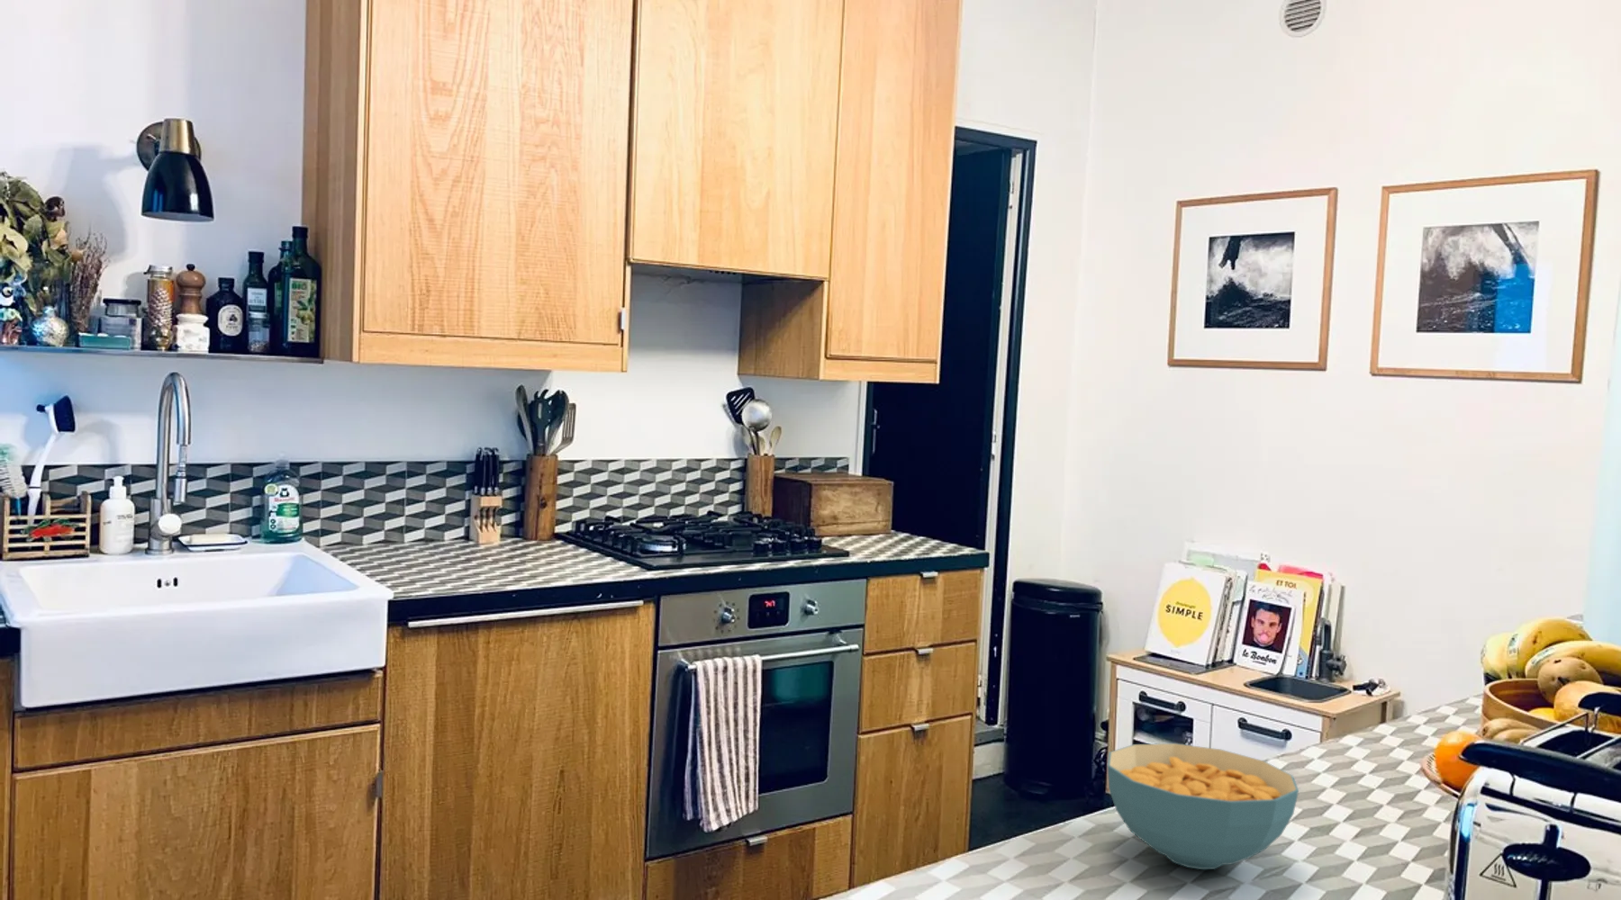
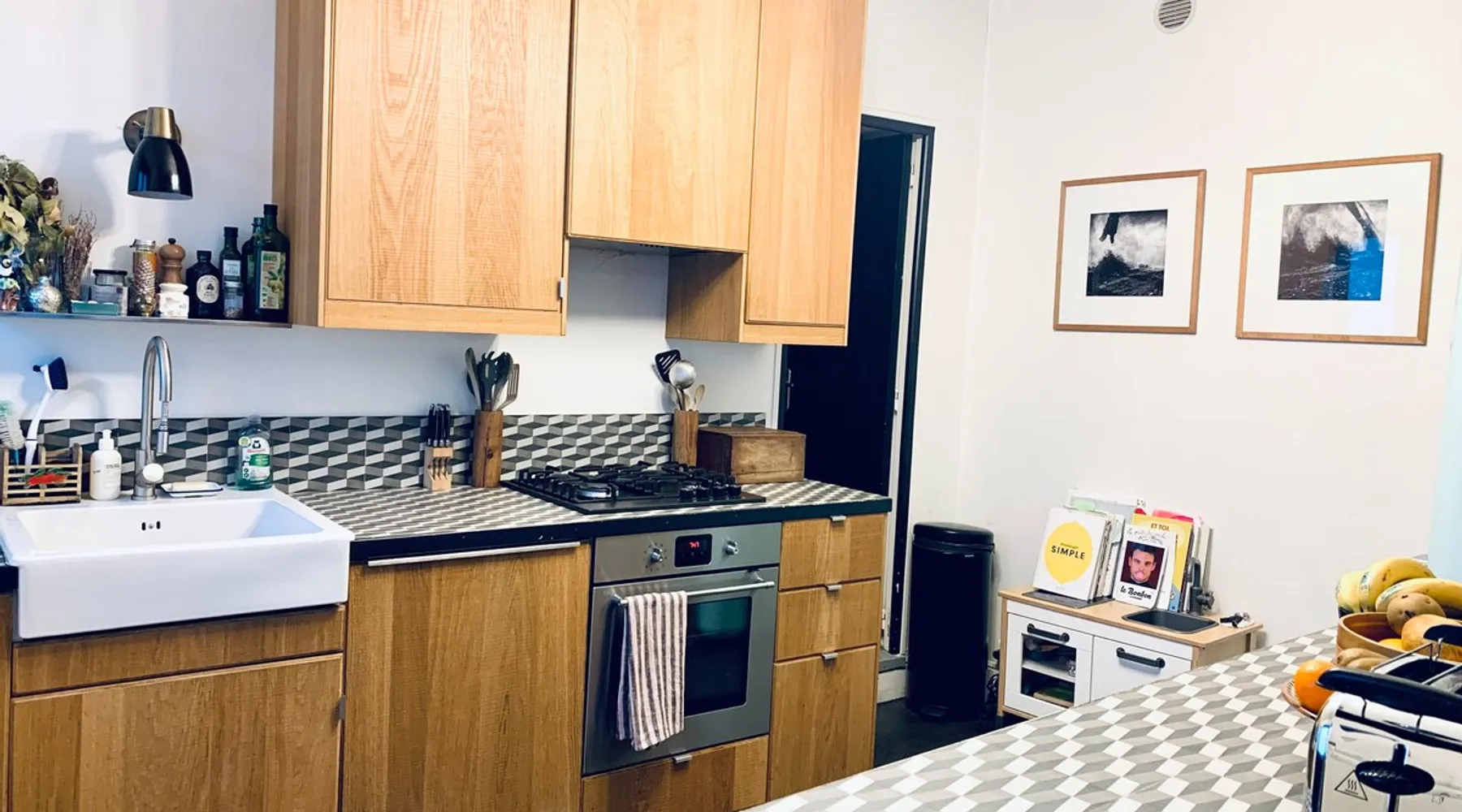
- cereal bowl [1107,743,1299,870]
